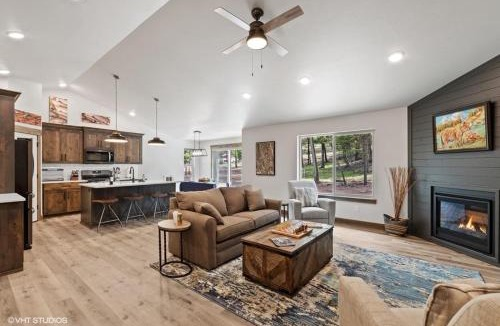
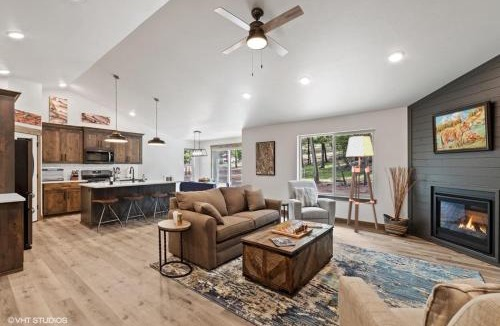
+ floor lamp [345,135,379,233]
